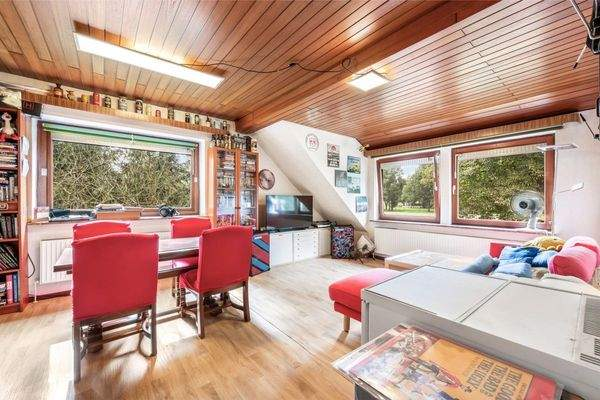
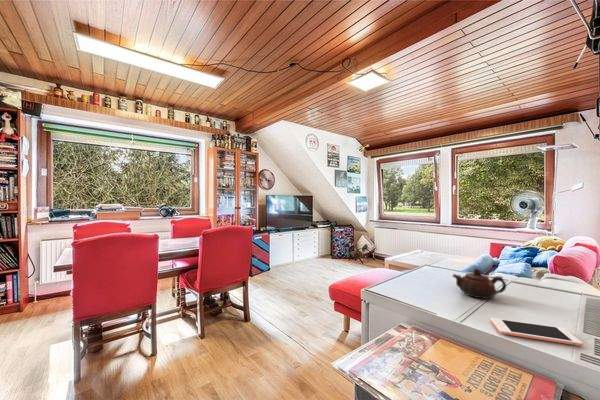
+ cell phone [490,317,584,347]
+ teapot [452,268,507,300]
